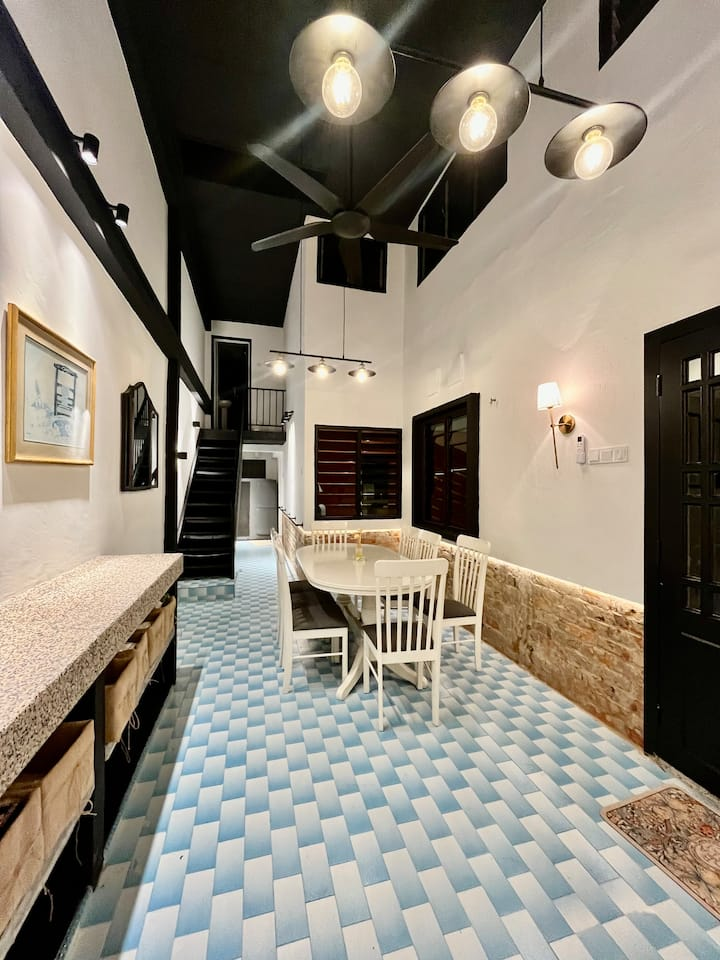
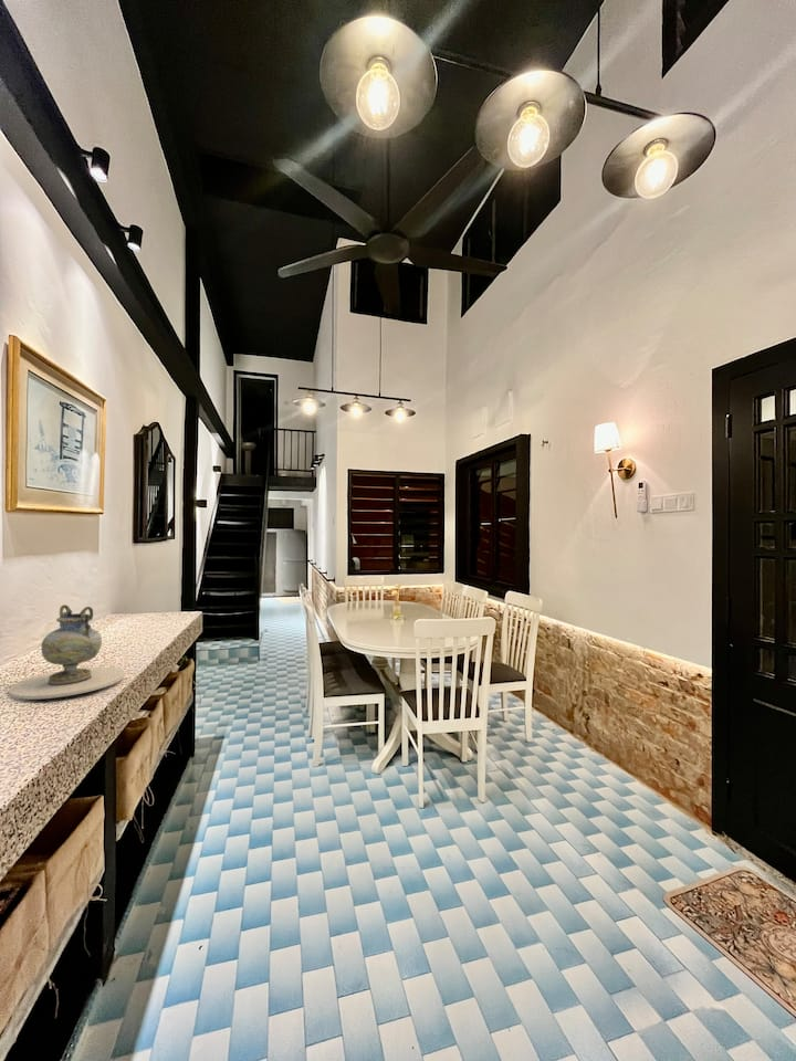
+ decorative vase [8,603,126,701]
